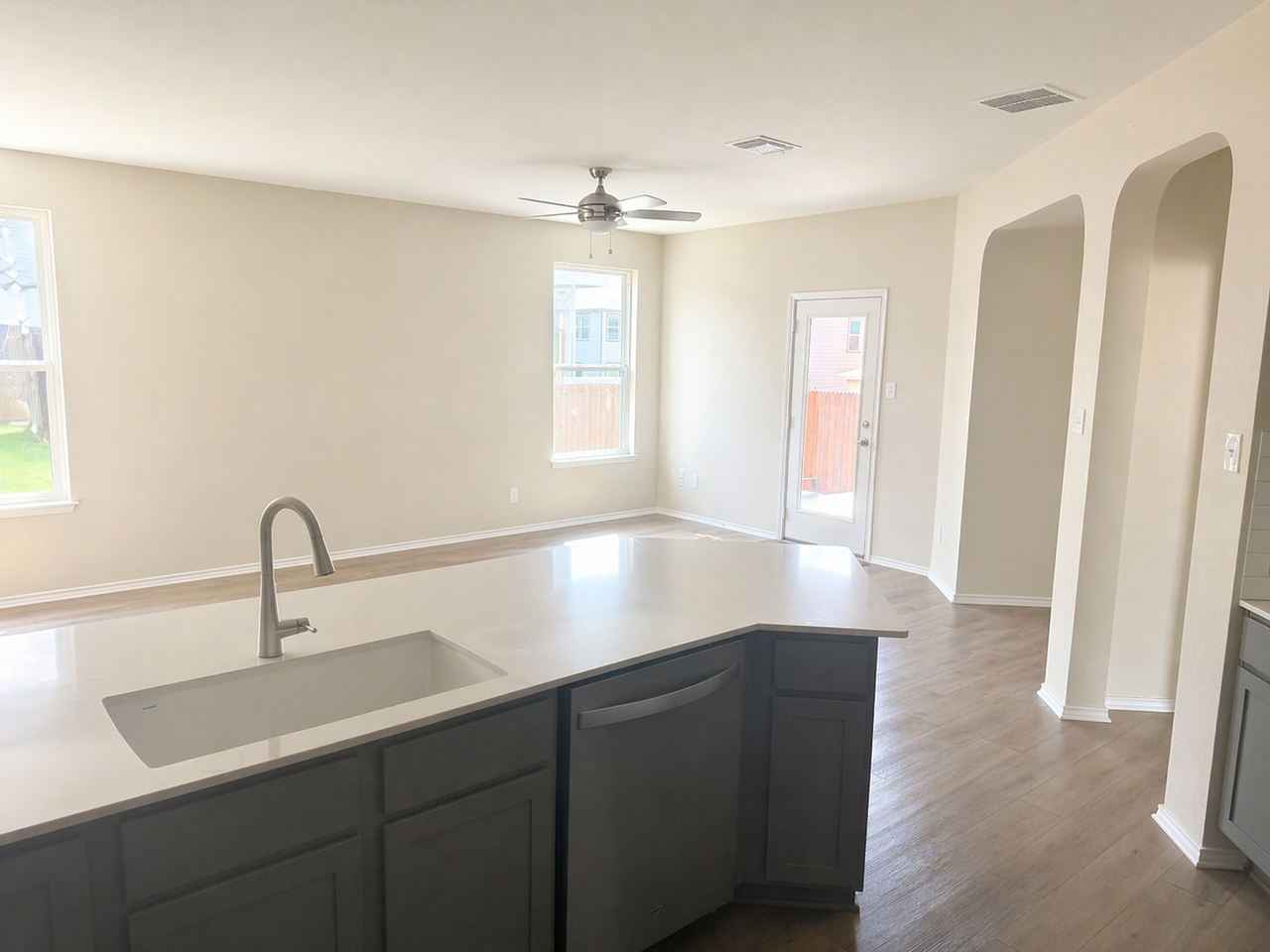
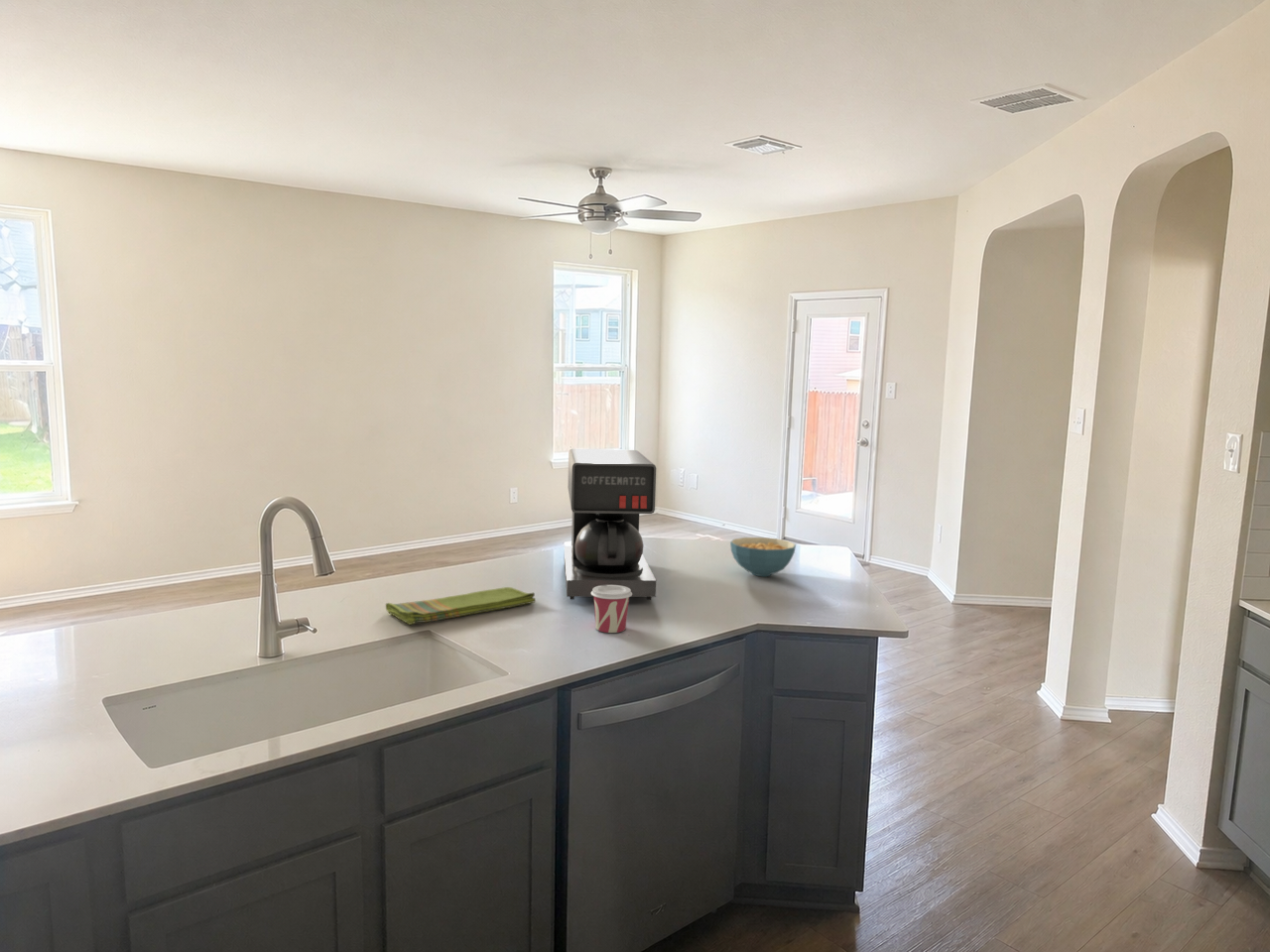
+ cup [591,585,632,634]
+ coffee maker [564,448,657,601]
+ cereal bowl [729,536,797,577]
+ dish towel [385,586,536,626]
